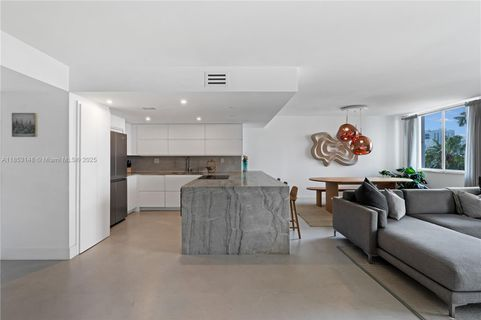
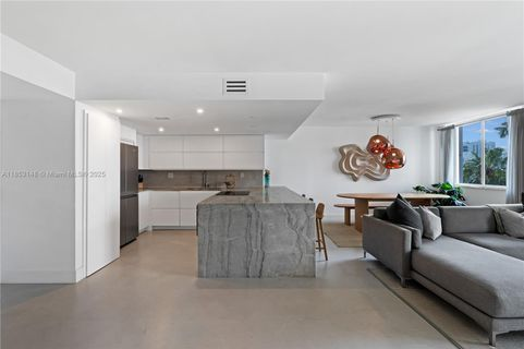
- wall art [11,112,39,138]
